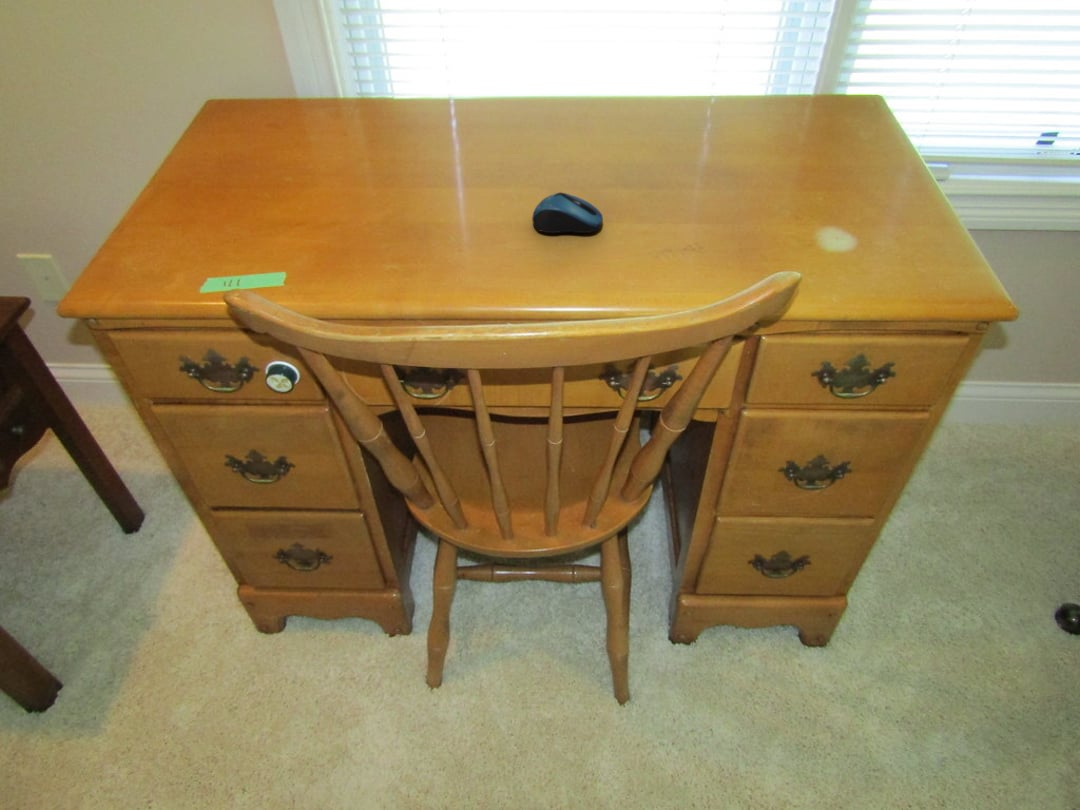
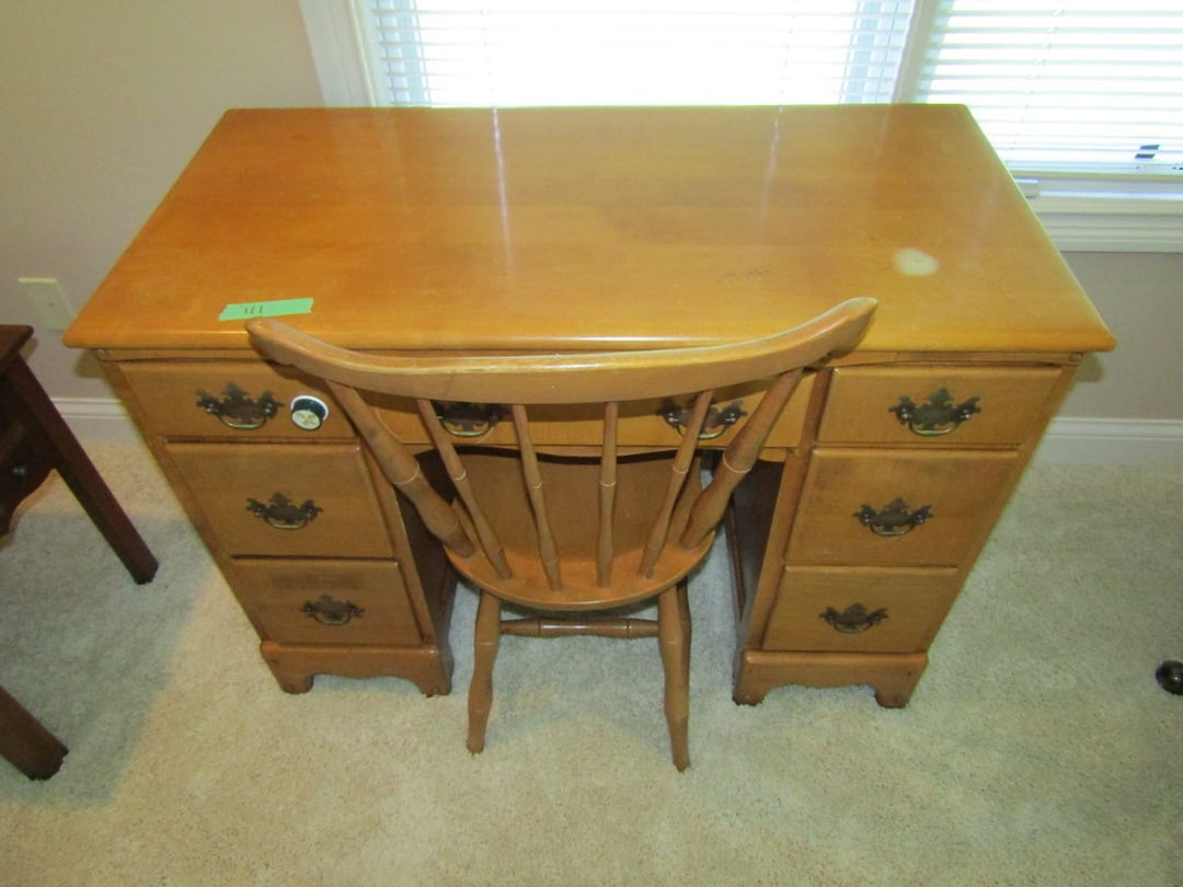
- computer mouse [531,191,604,234]
